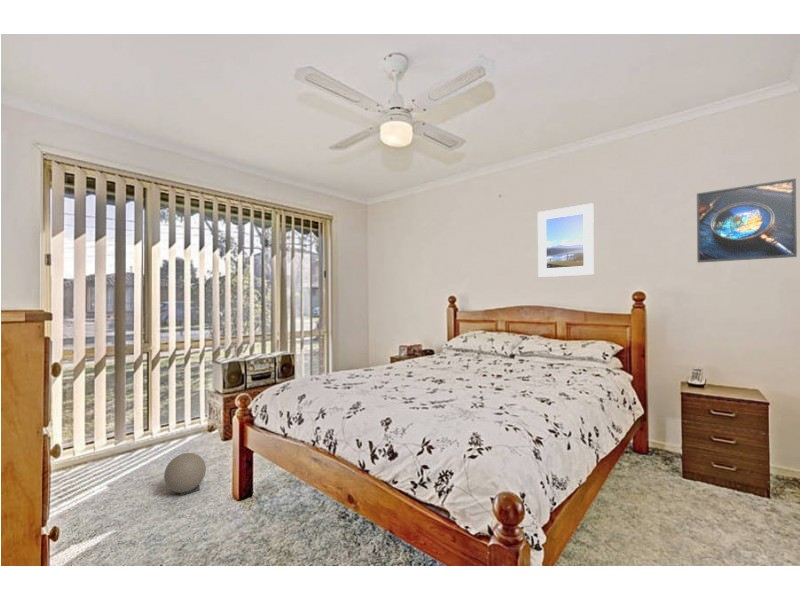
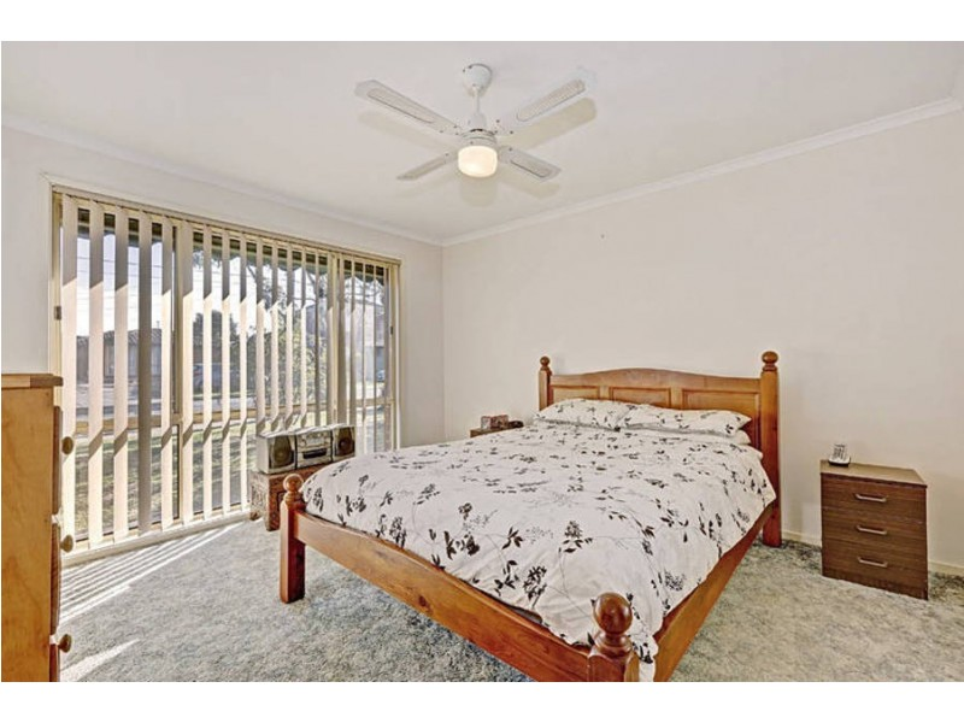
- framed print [696,177,798,264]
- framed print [537,202,595,278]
- ball [163,452,207,496]
